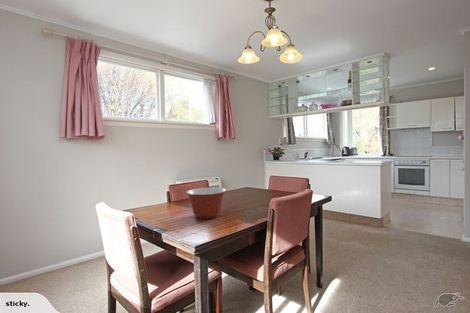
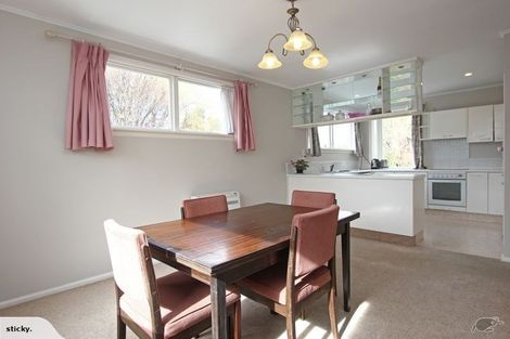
- mixing bowl [185,187,227,220]
